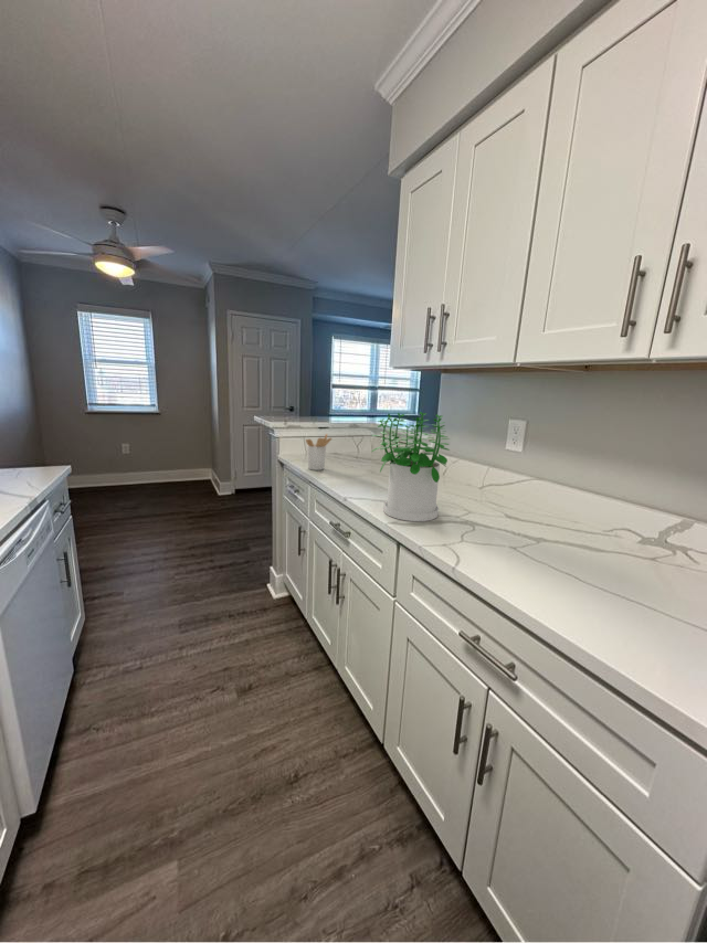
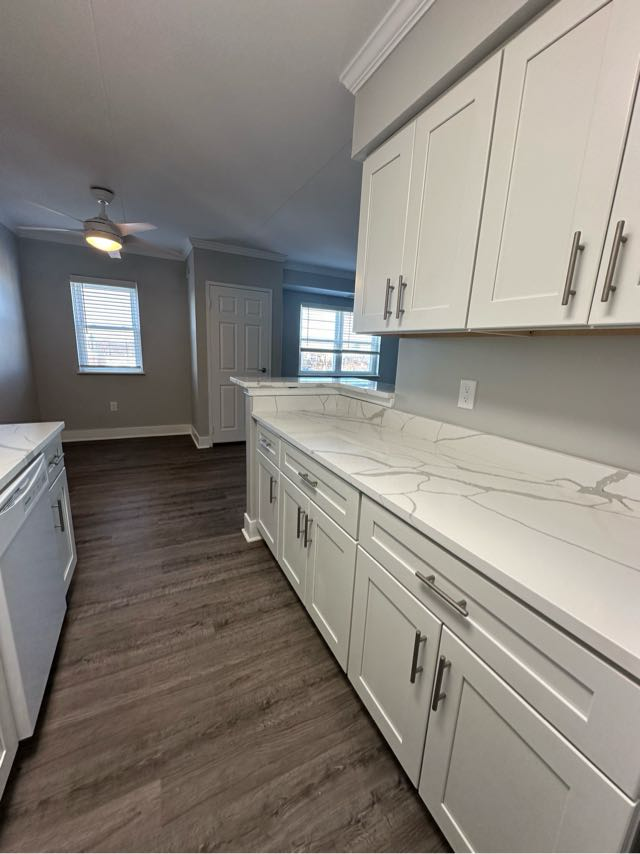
- potted plant [371,411,451,522]
- utensil holder [304,433,333,472]
